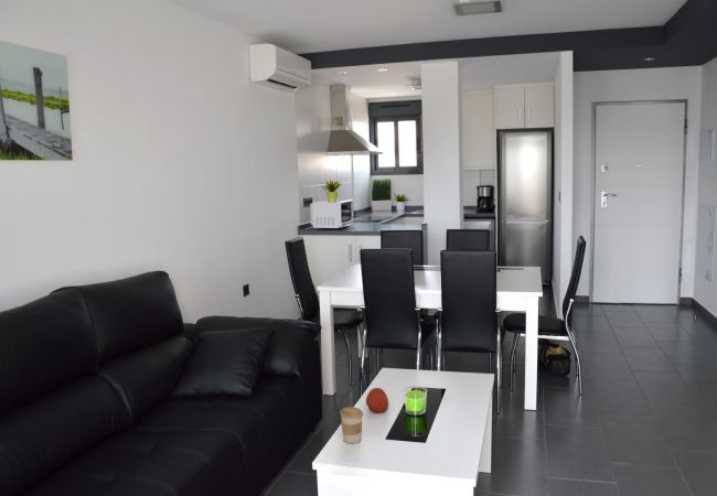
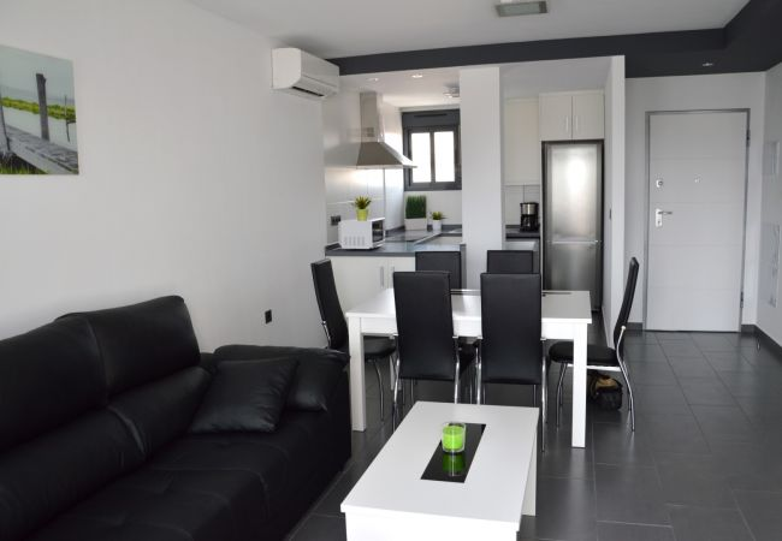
- apple [365,387,389,413]
- coffee cup [339,406,364,444]
